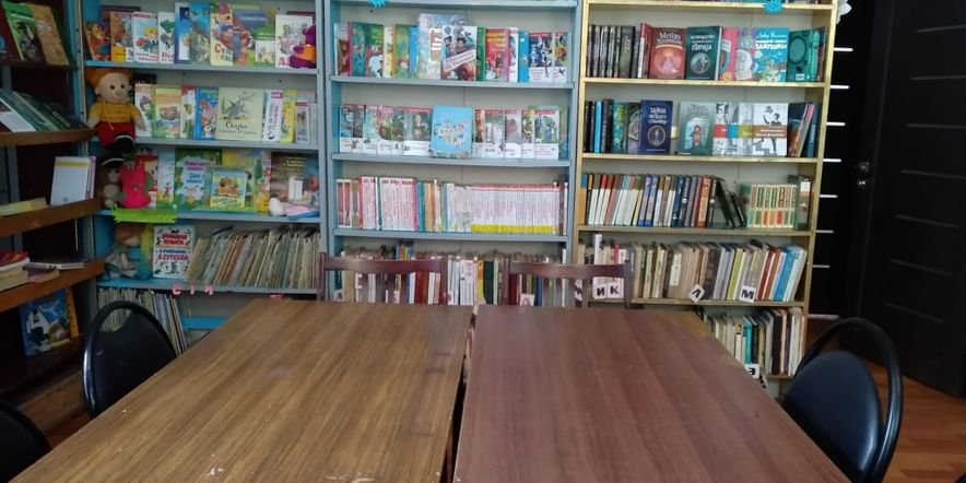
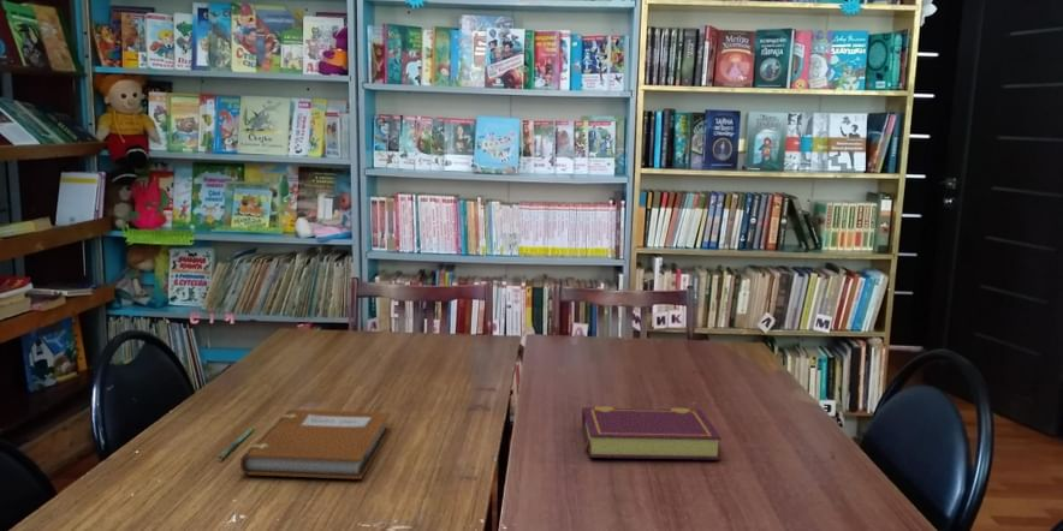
+ book [581,406,723,461]
+ pen [218,425,256,460]
+ notebook [239,408,391,481]
